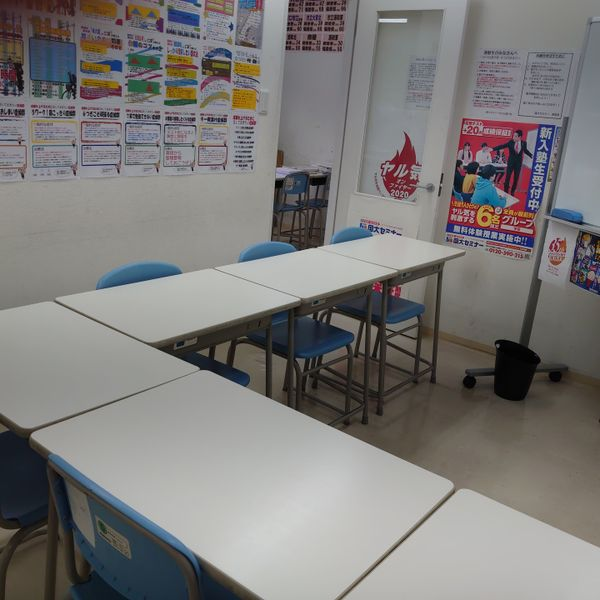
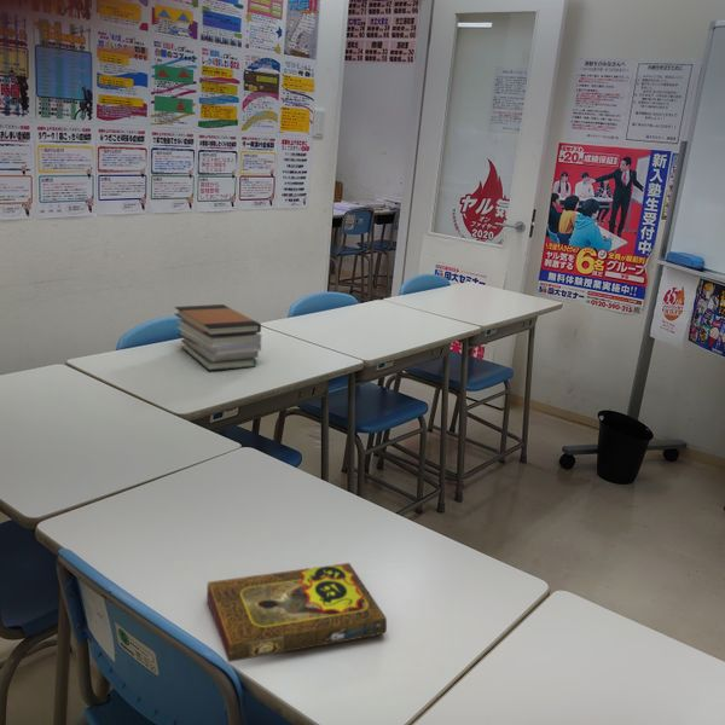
+ book [205,562,388,663]
+ book stack [174,303,262,372]
